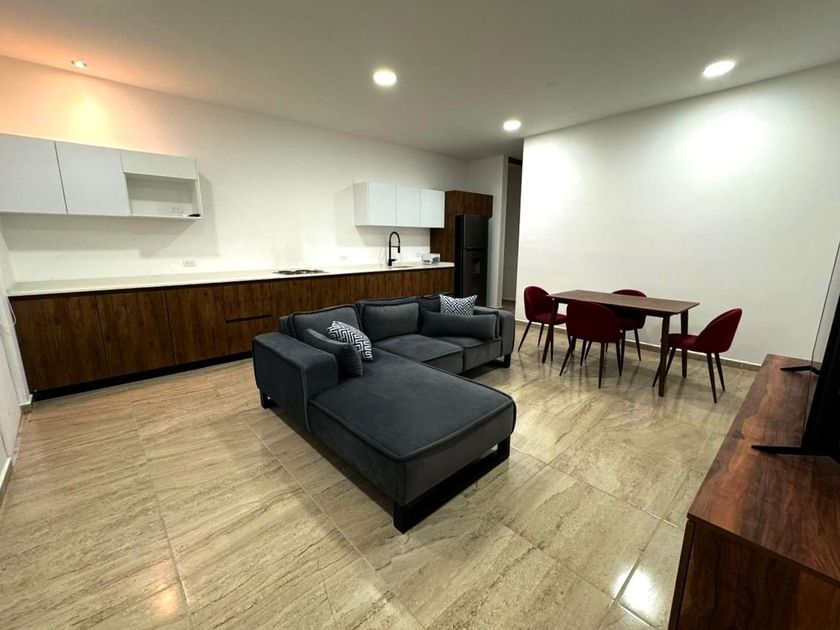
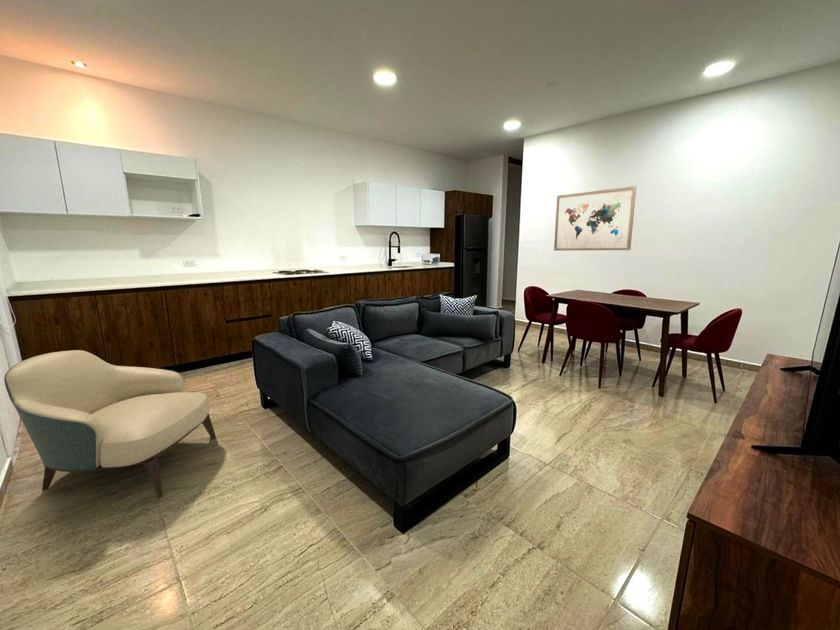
+ armchair [3,349,217,499]
+ wall art [553,185,637,252]
